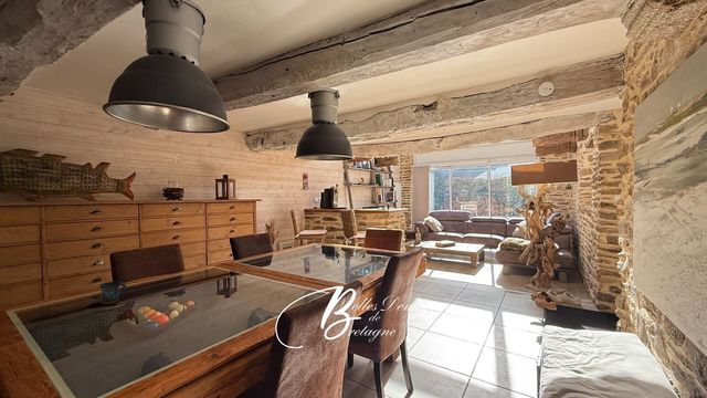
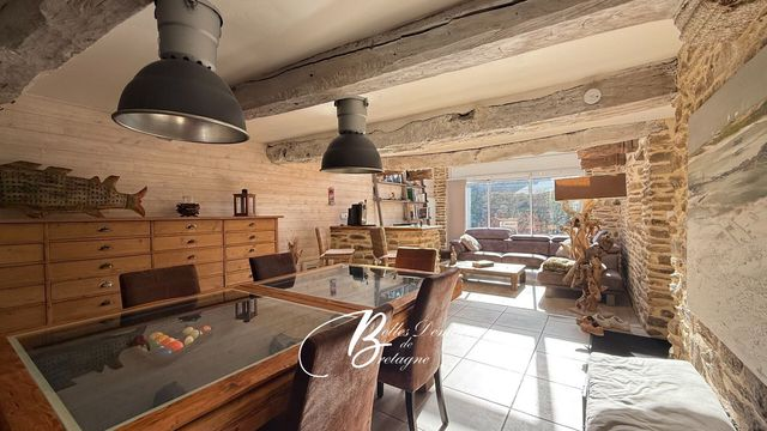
- mug [98,281,127,305]
